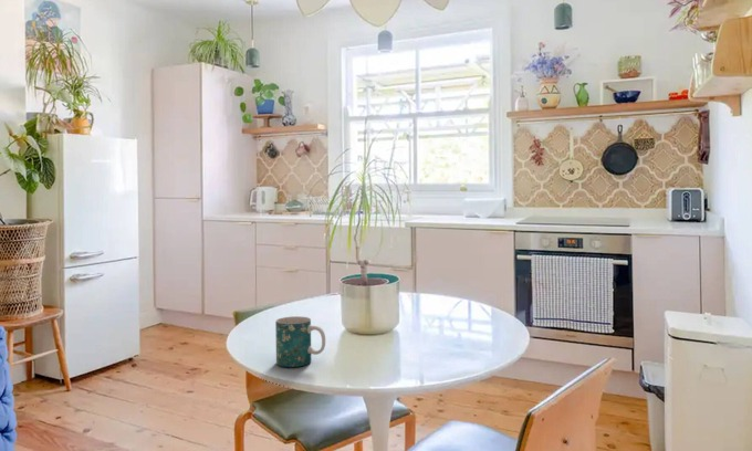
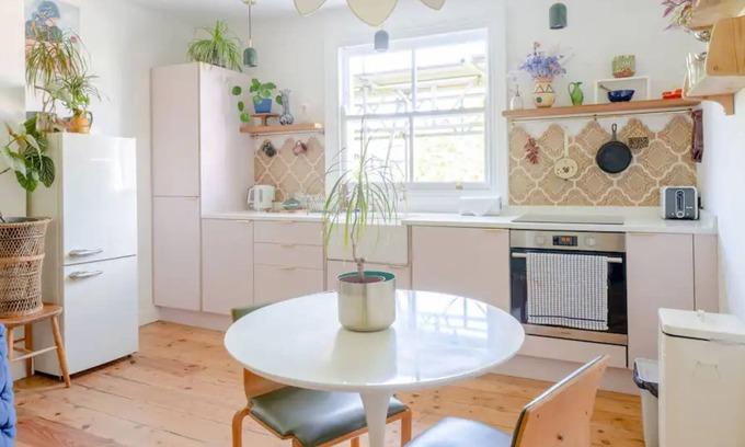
- mug [274,315,326,368]
